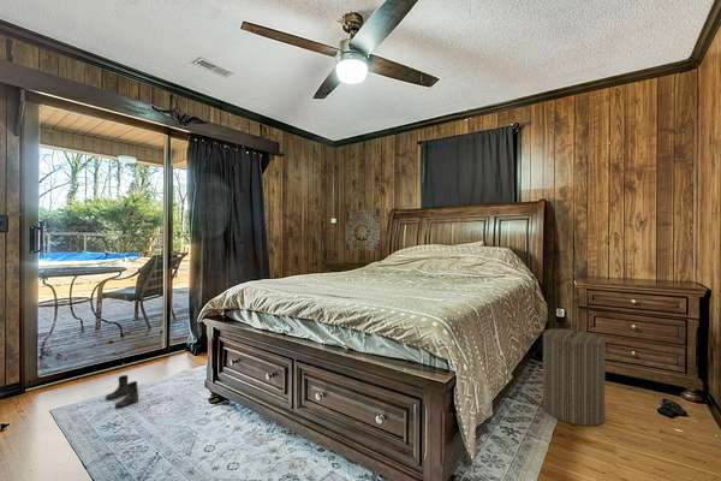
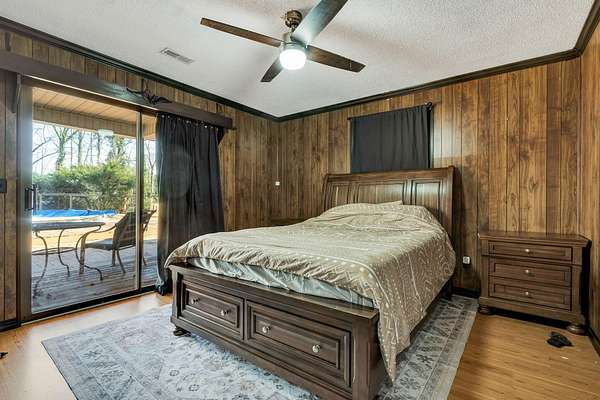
- wall art [345,207,381,253]
- boots [105,374,139,409]
- laundry hamper [542,322,607,427]
